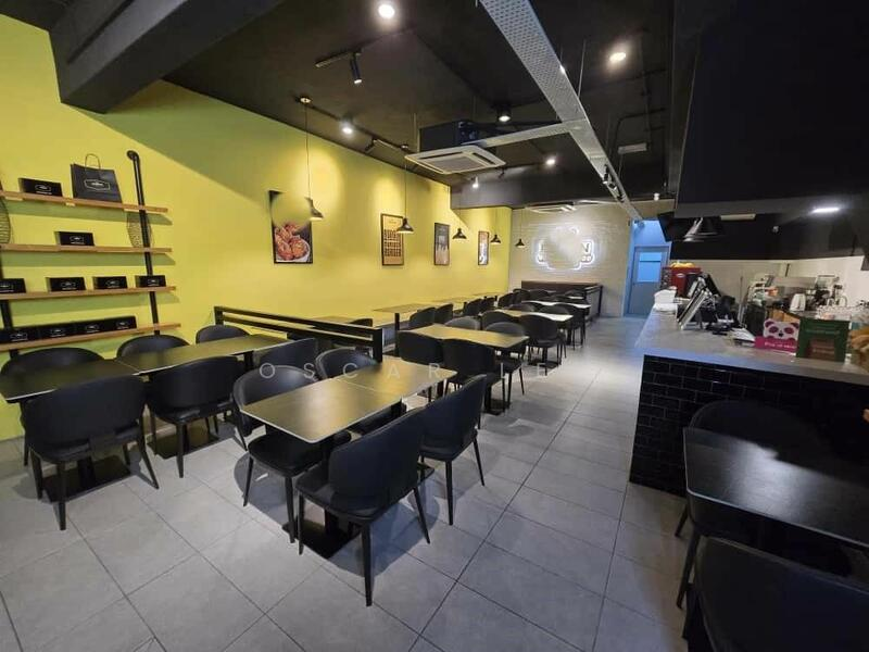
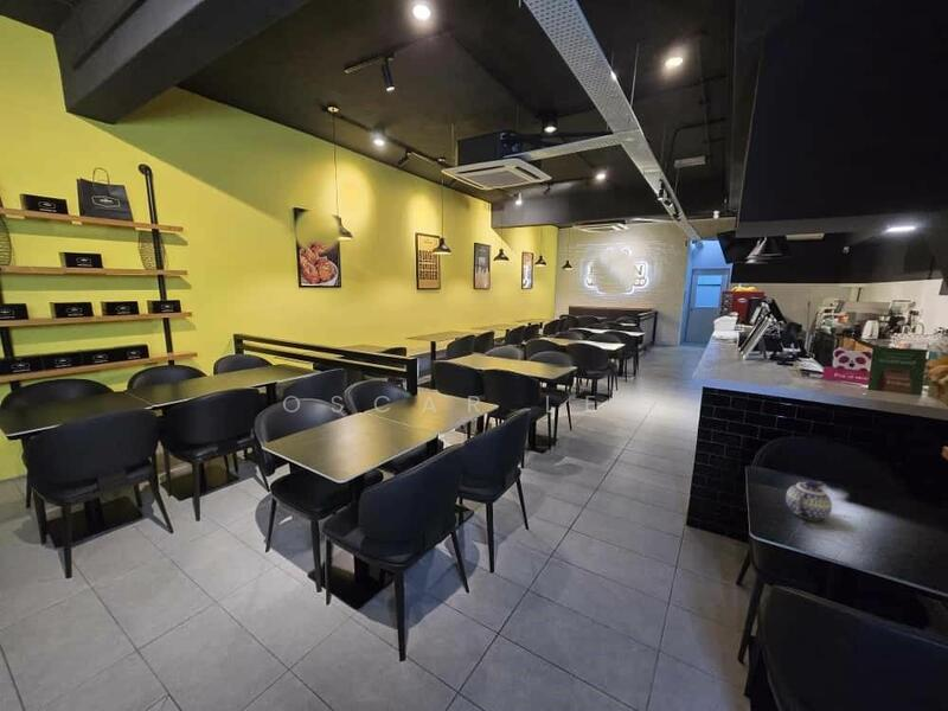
+ teapot [784,479,833,521]
